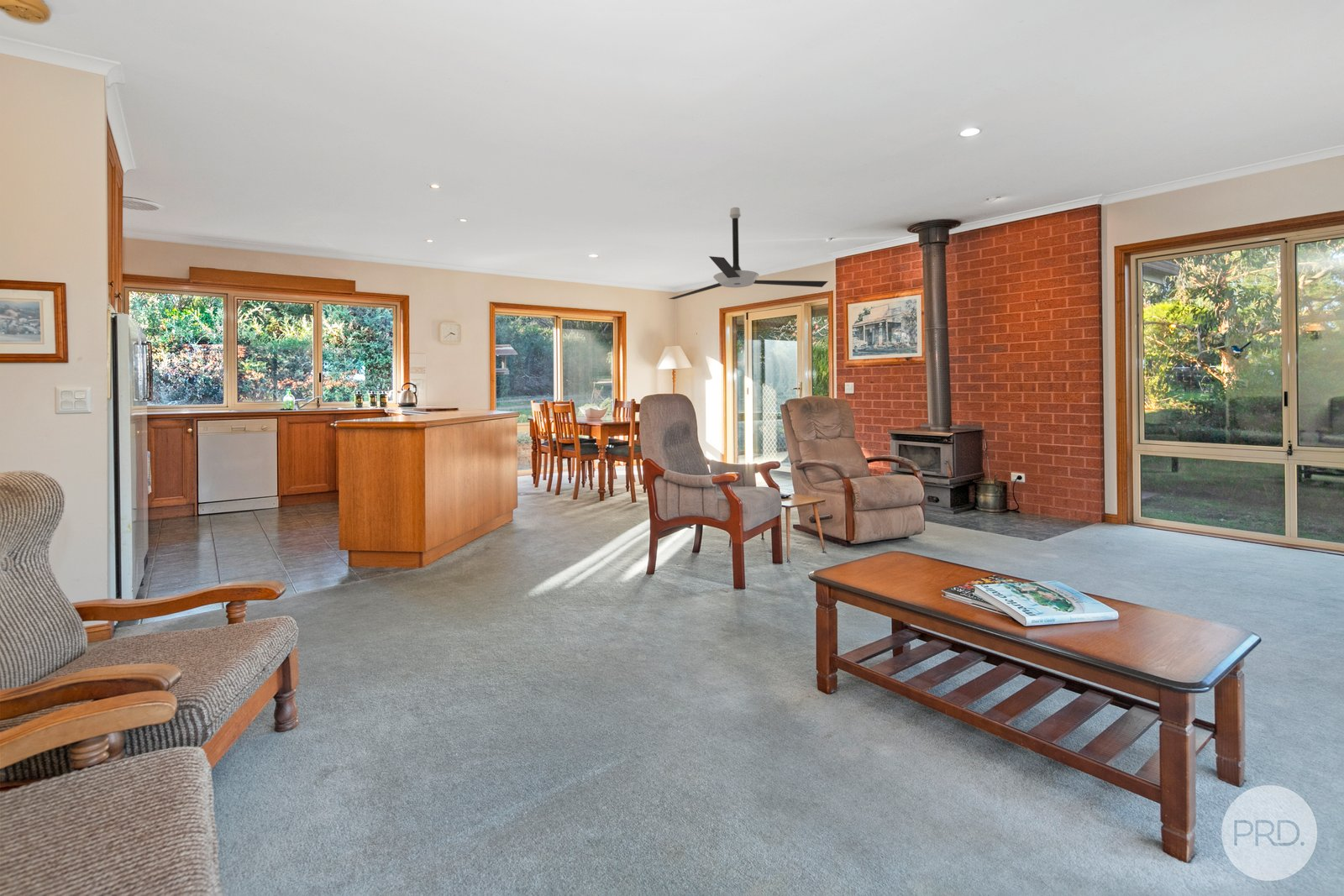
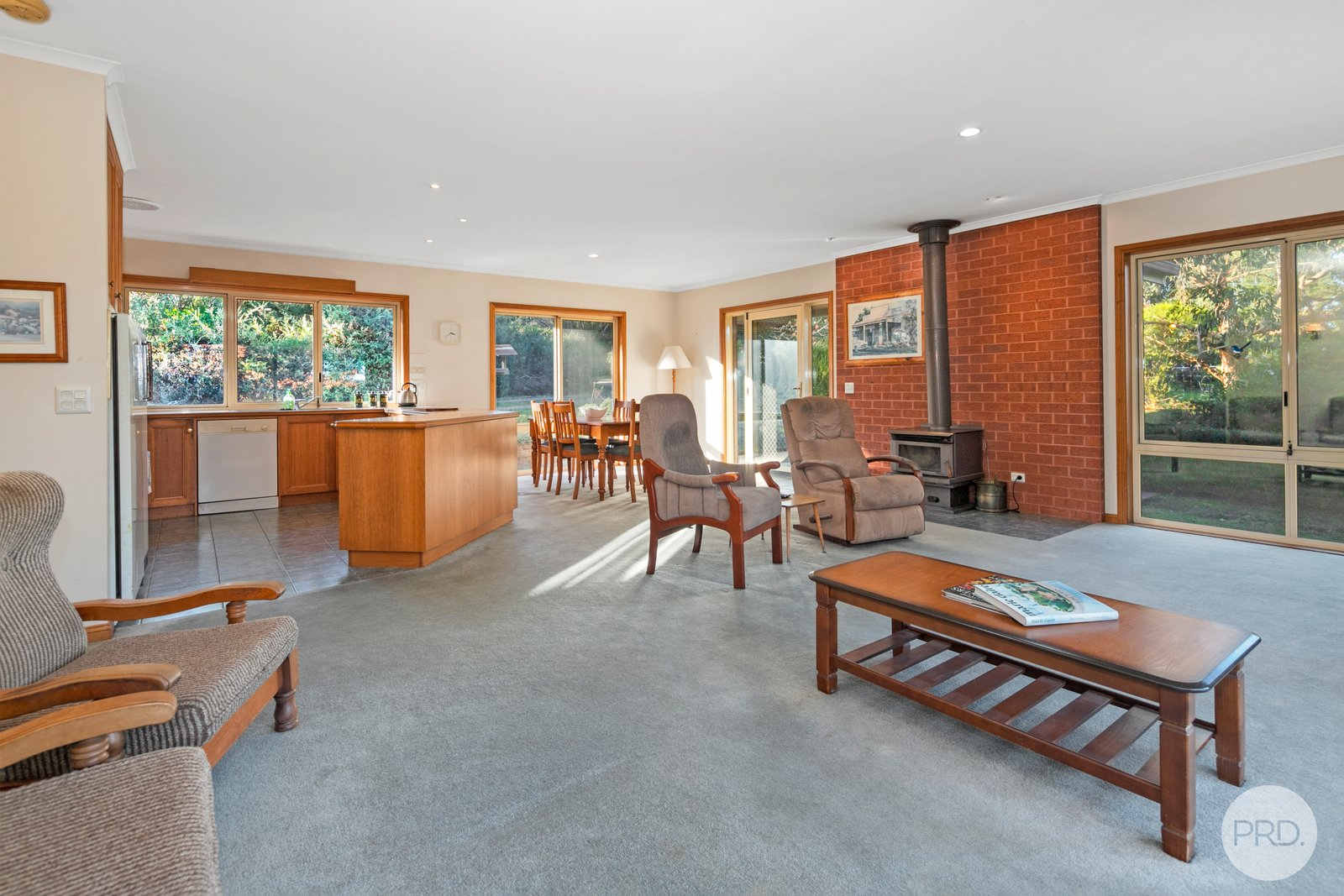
- ceiling fan [668,207,829,300]
